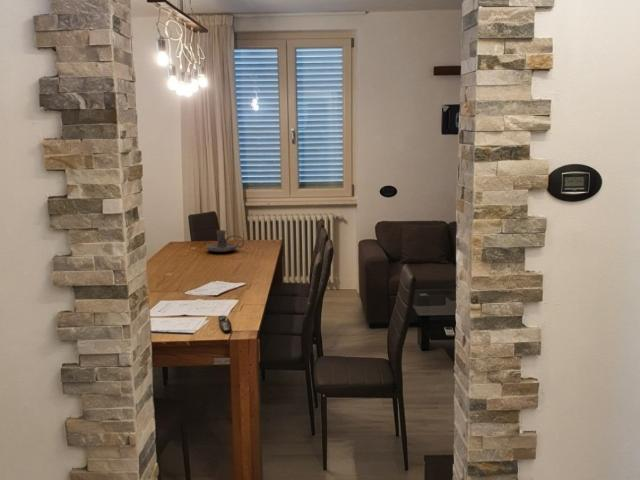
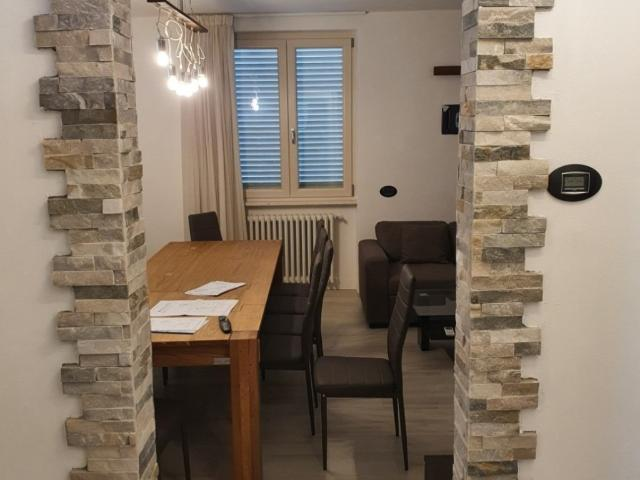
- candle holder [205,229,245,253]
